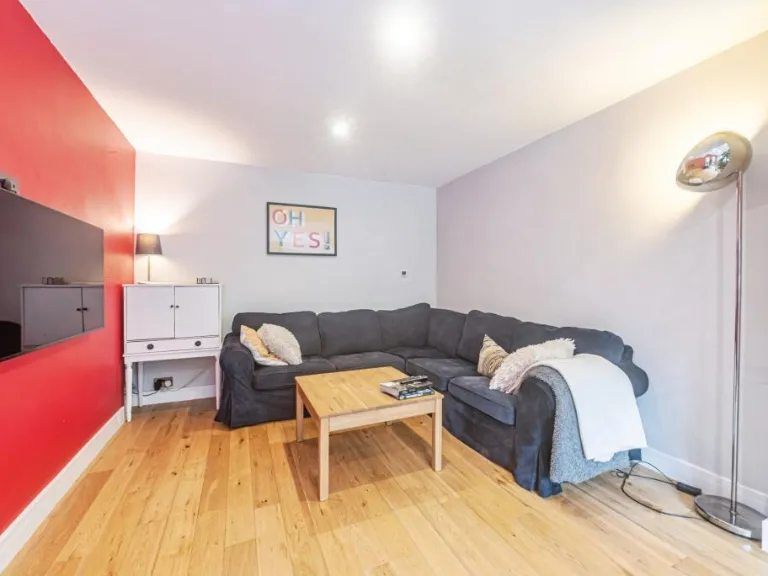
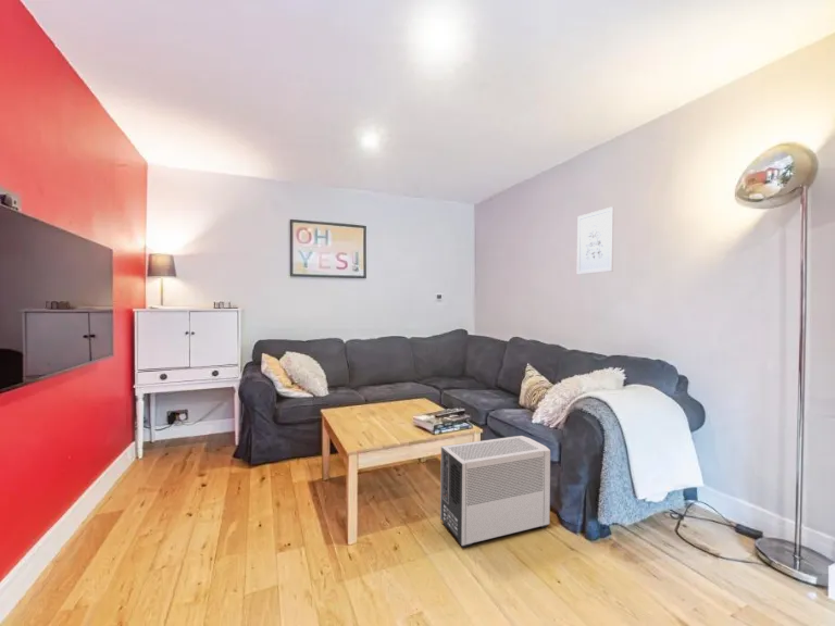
+ wall art [576,205,615,276]
+ air purifier [439,435,551,549]
